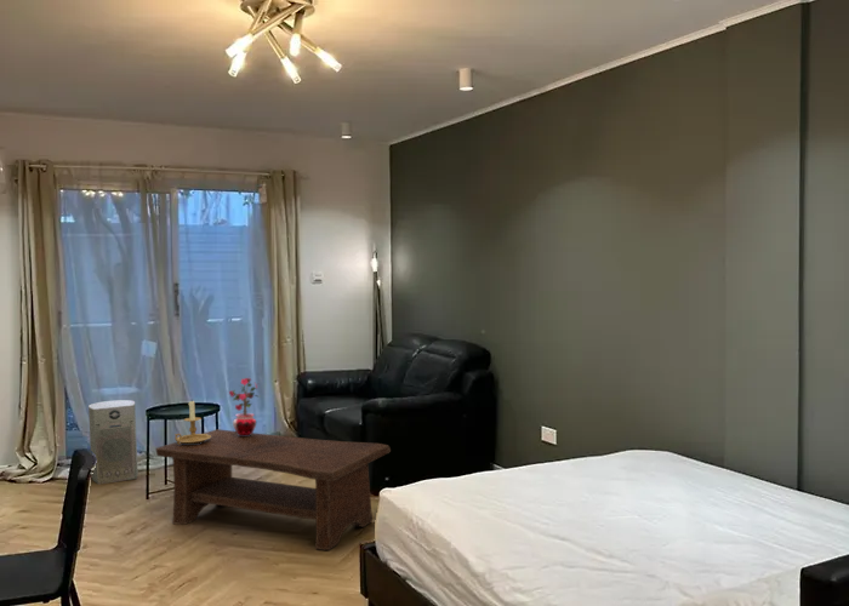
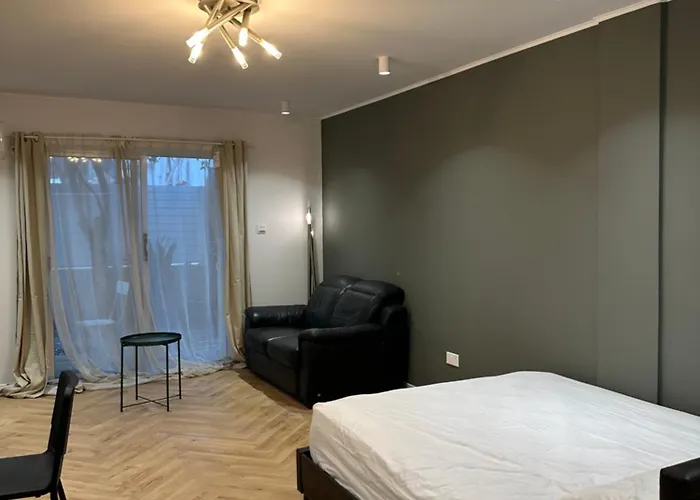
- candle holder [173,400,211,445]
- fan [87,399,139,486]
- coffee table [154,428,392,551]
- potted plant [228,375,260,436]
